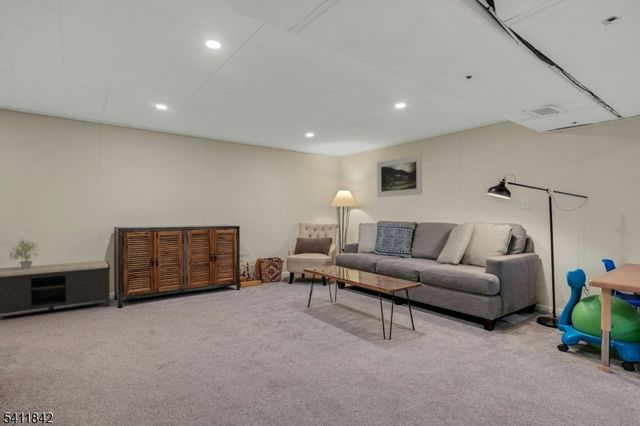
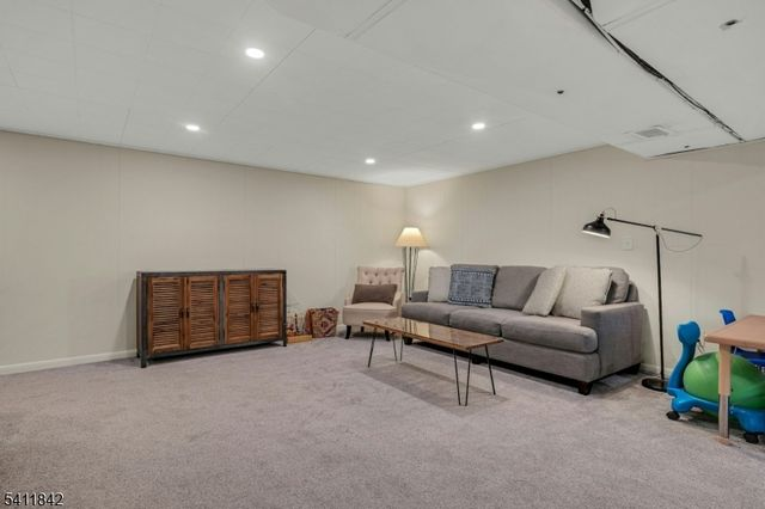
- bench [0,259,112,315]
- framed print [376,154,423,198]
- potted plant [8,236,40,269]
